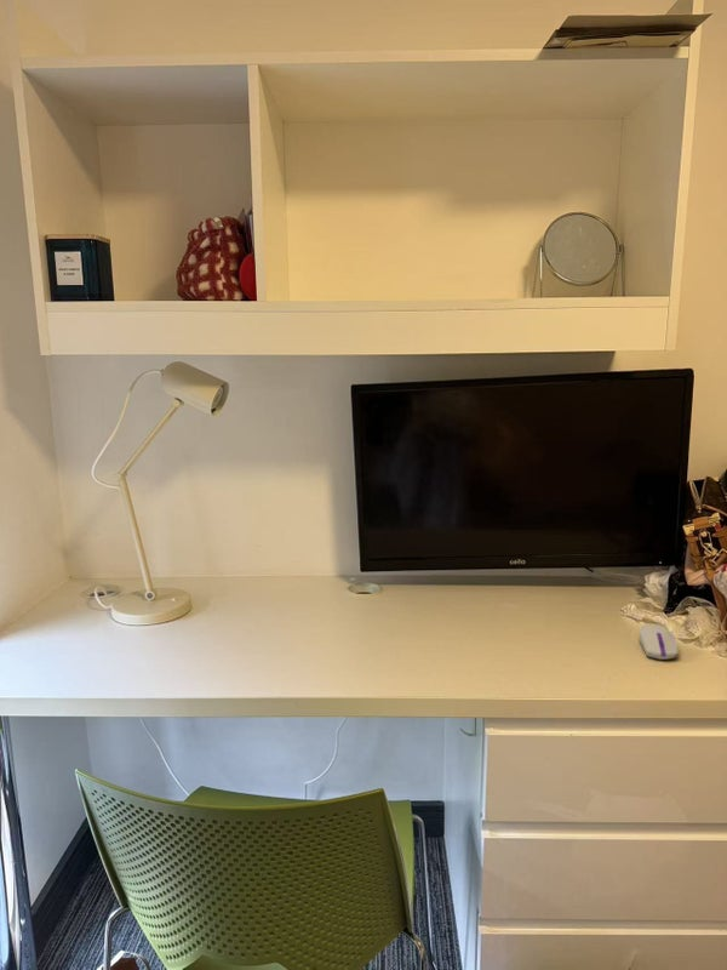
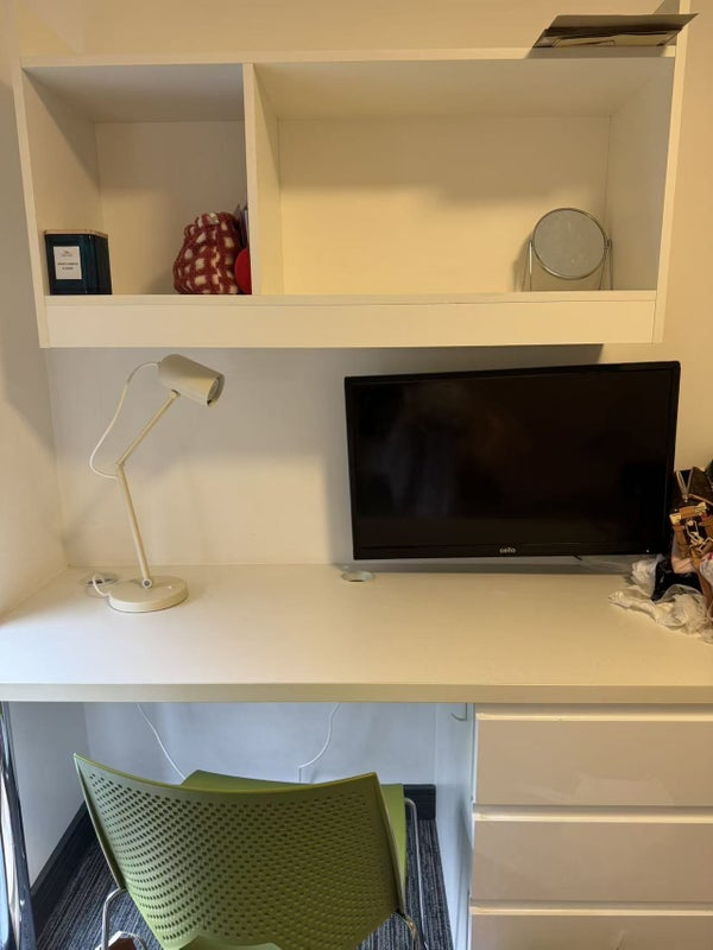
- computer mouse [637,622,679,661]
